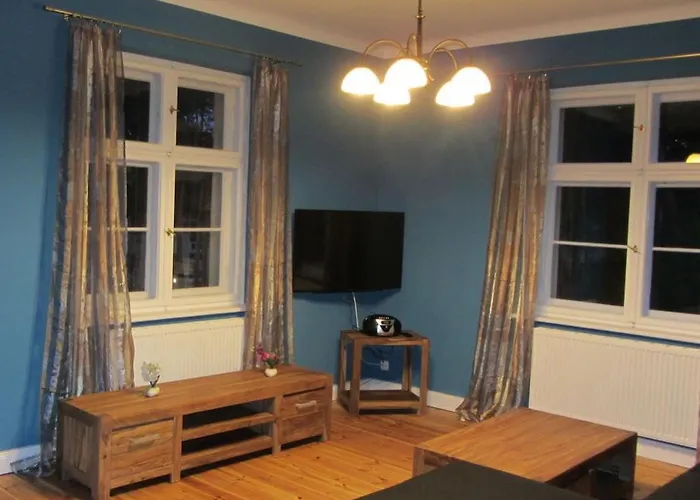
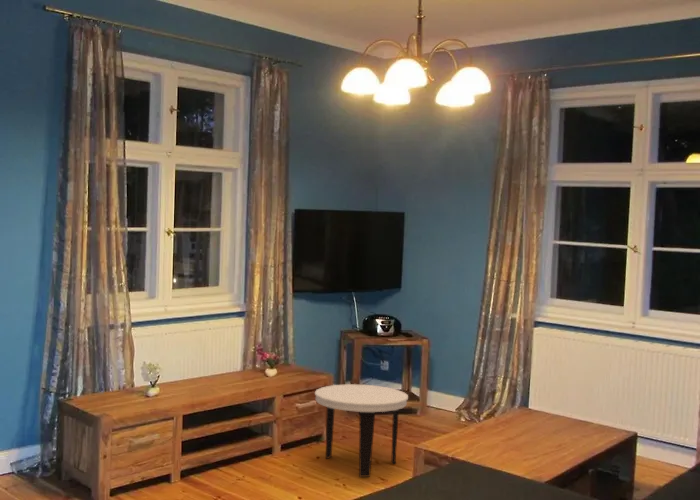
+ side table [314,383,409,478]
